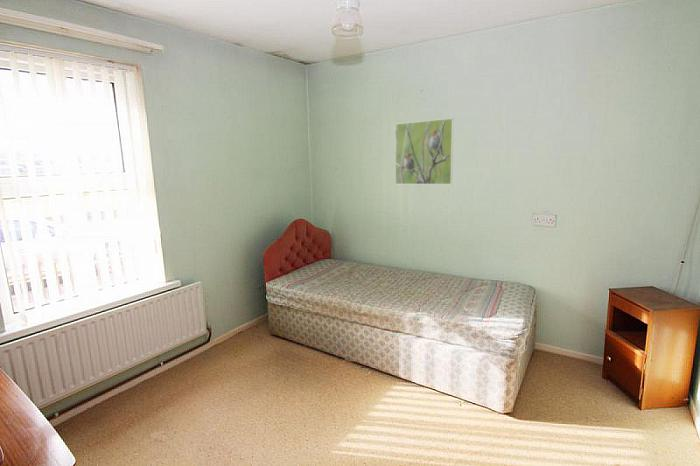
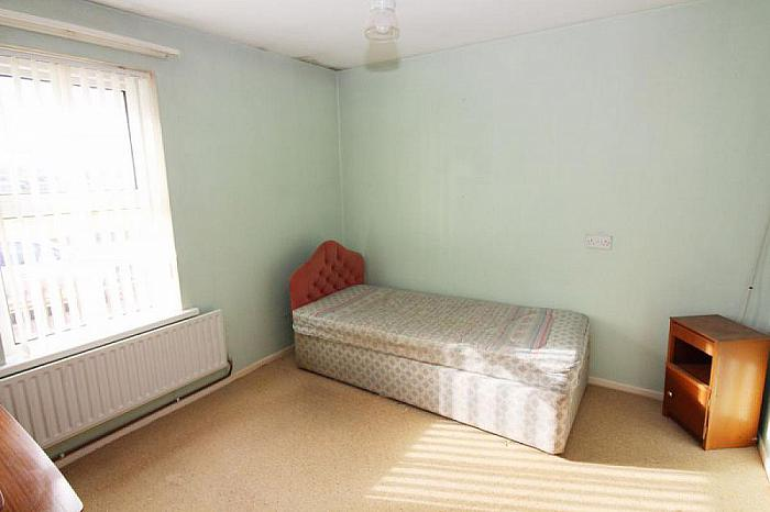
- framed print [394,117,455,185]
